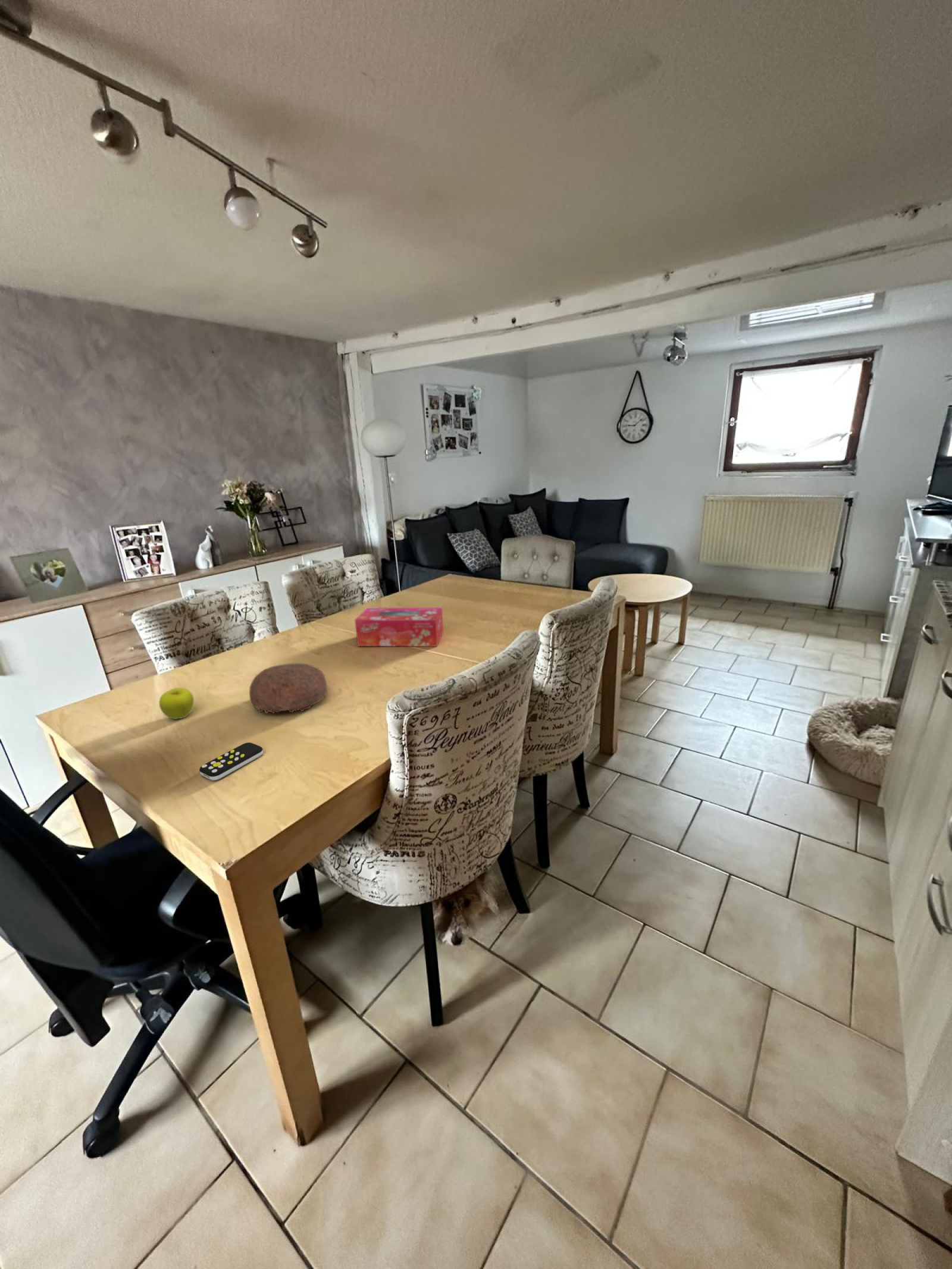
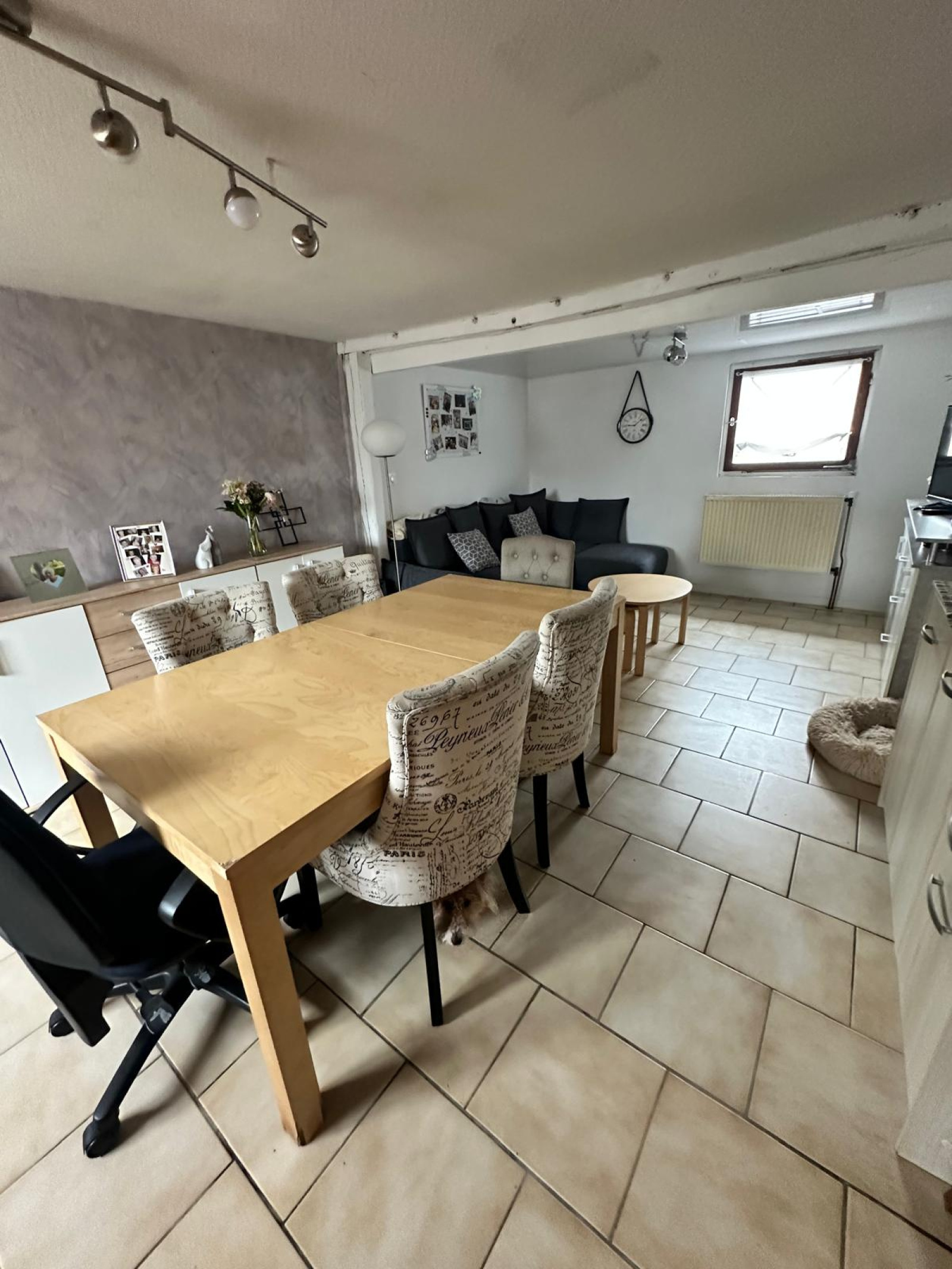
- decorative bowl [249,663,328,715]
- remote control [199,742,264,781]
- tissue box [354,607,444,647]
- fruit [159,687,195,720]
